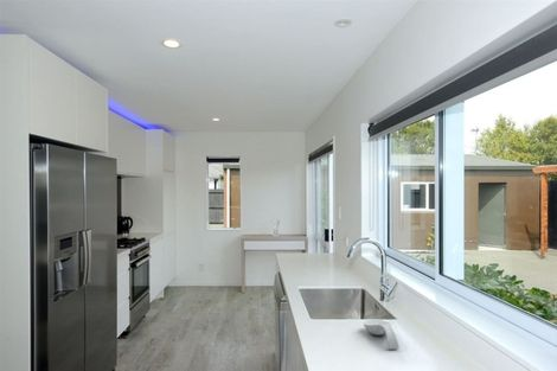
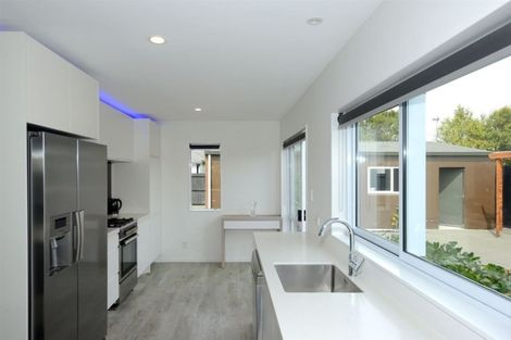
- spoon rest [361,319,399,351]
